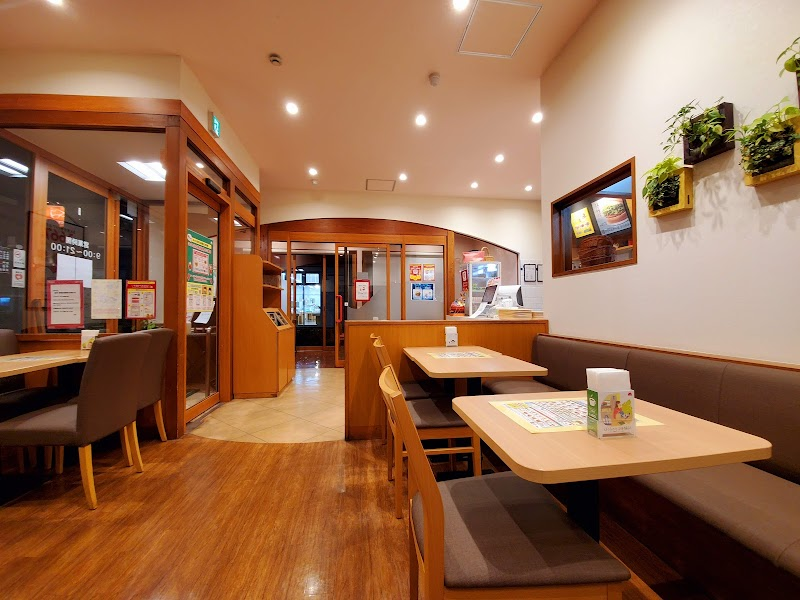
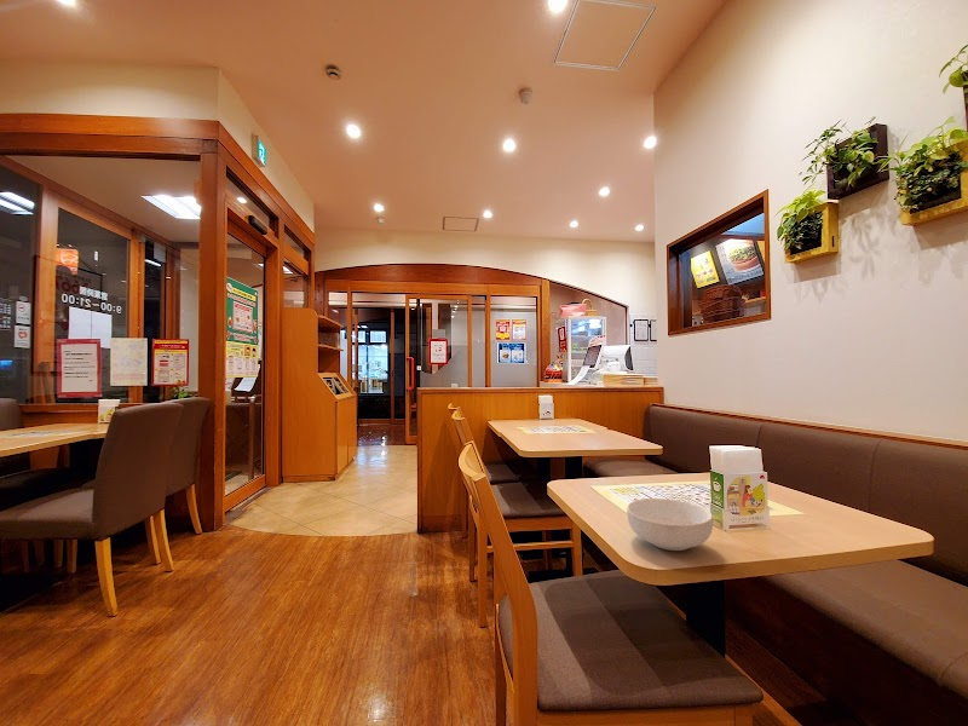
+ cereal bowl [626,497,714,552]
